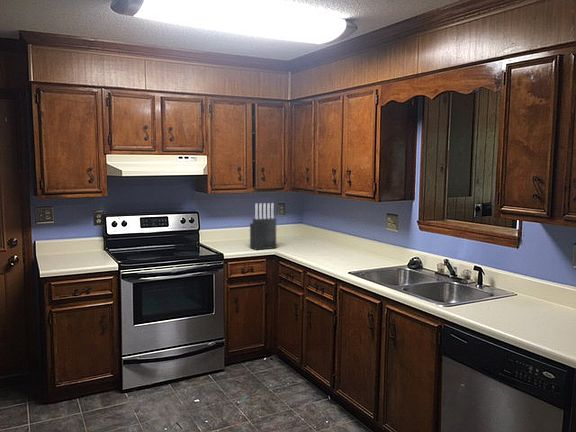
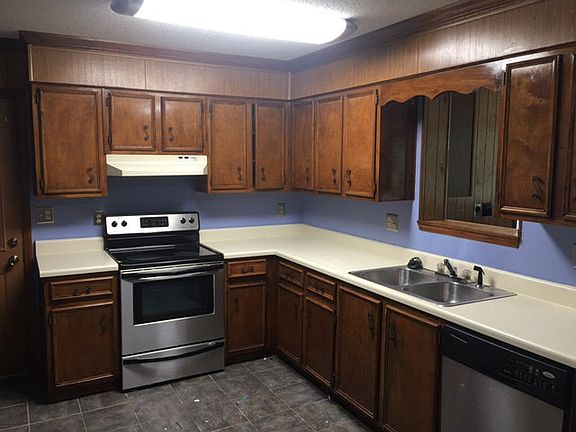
- knife block [249,202,277,251]
